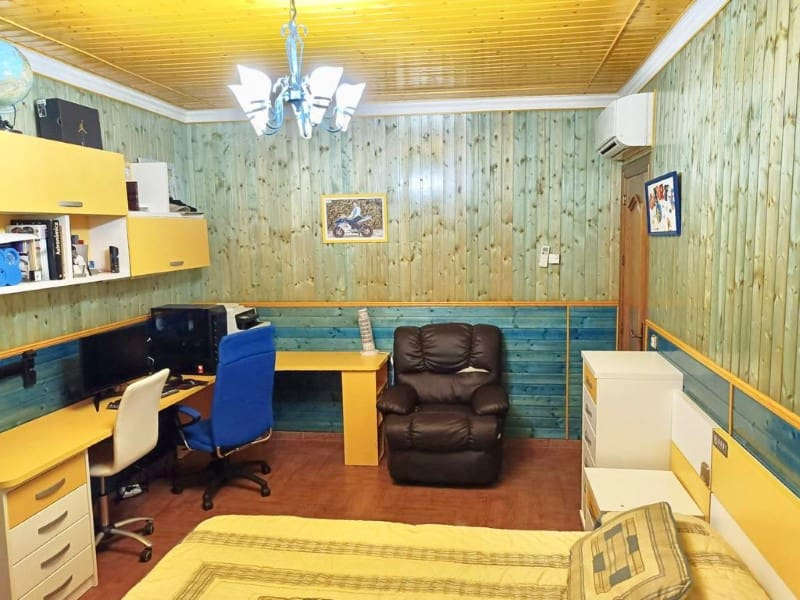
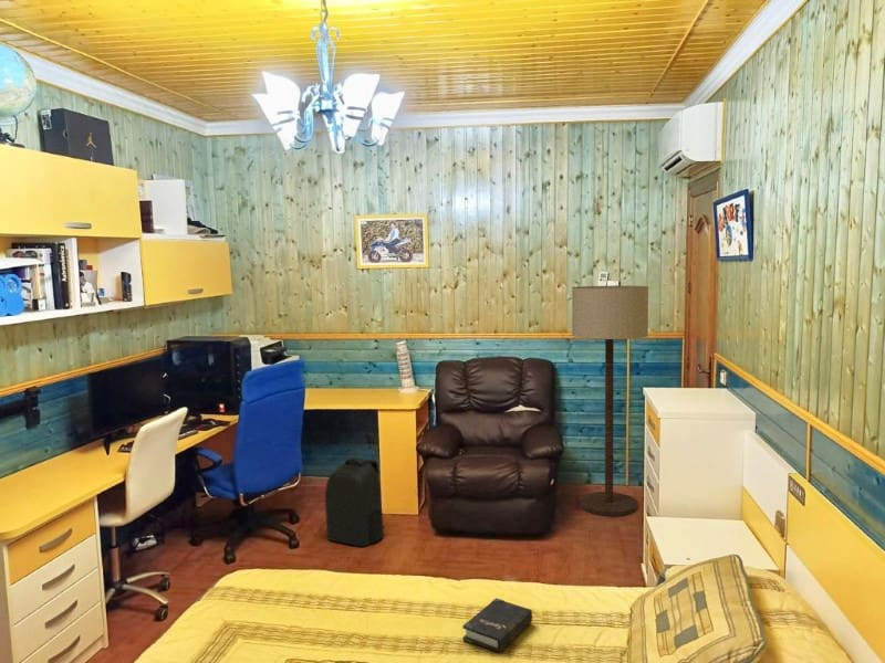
+ backpack [324,455,385,548]
+ hardback book [461,597,533,654]
+ floor lamp [571,285,649,517]
